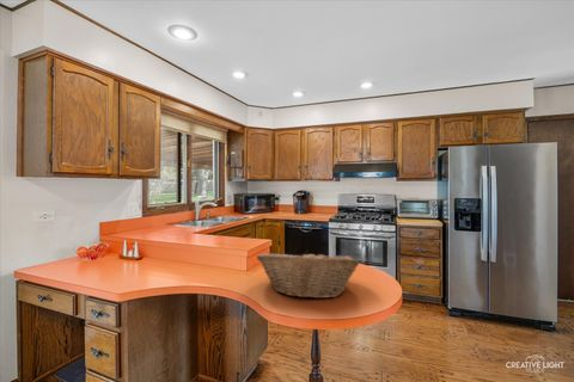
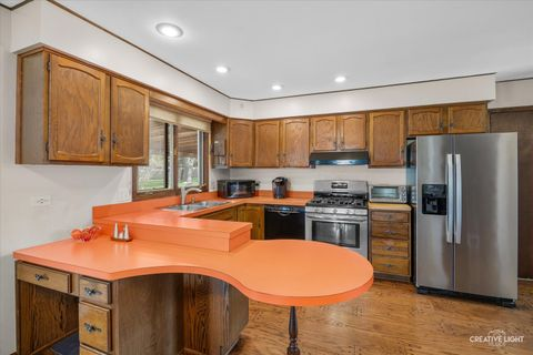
- fruit basket [256,248,360,300]
